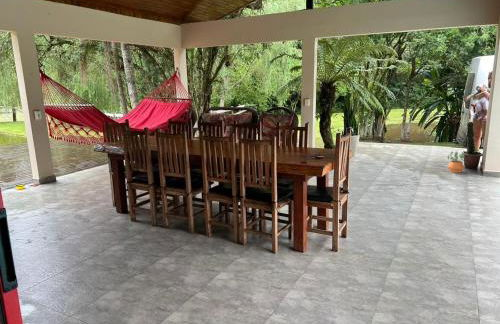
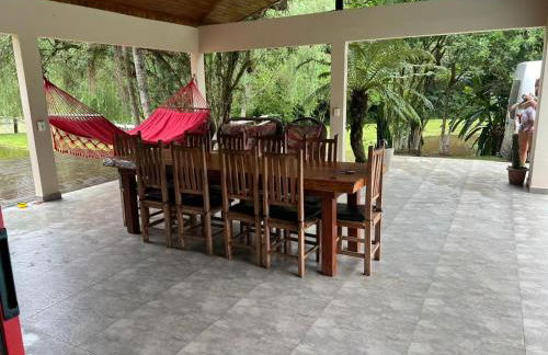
- potted plant [447,150,466,174]
